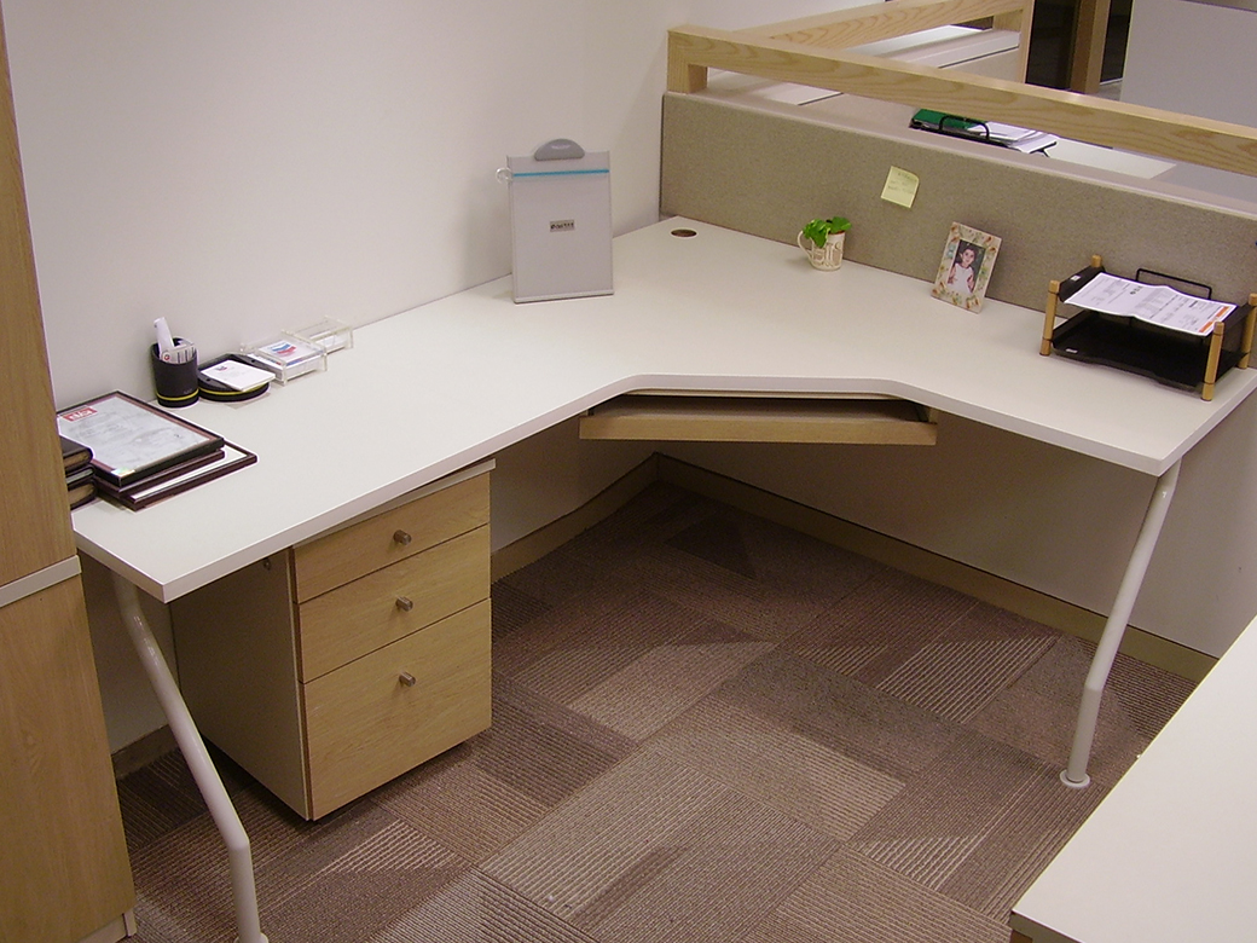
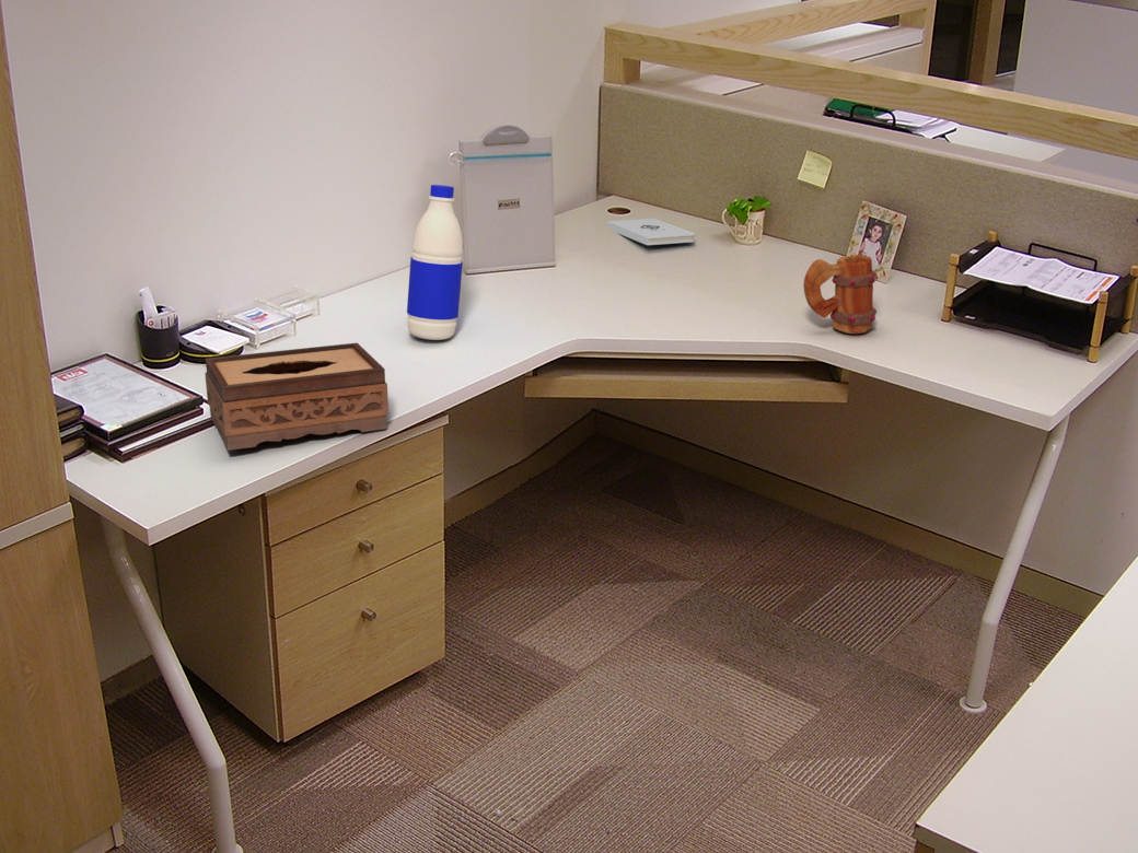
+ mug [802,254,878,335]
+ water bottle [406,184,464,341]
+ notepad [605,218,696,246]
+ tissue box [204,341,390,452]
